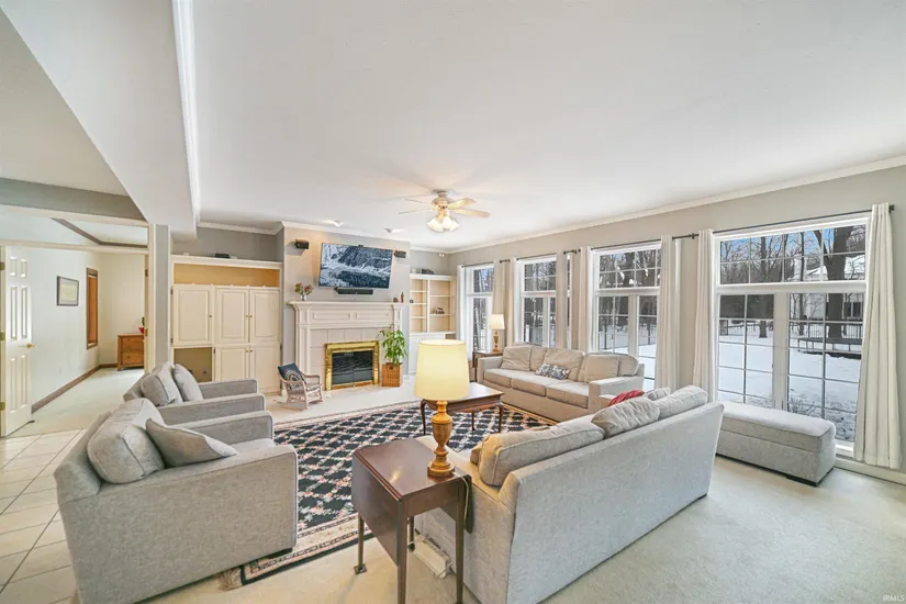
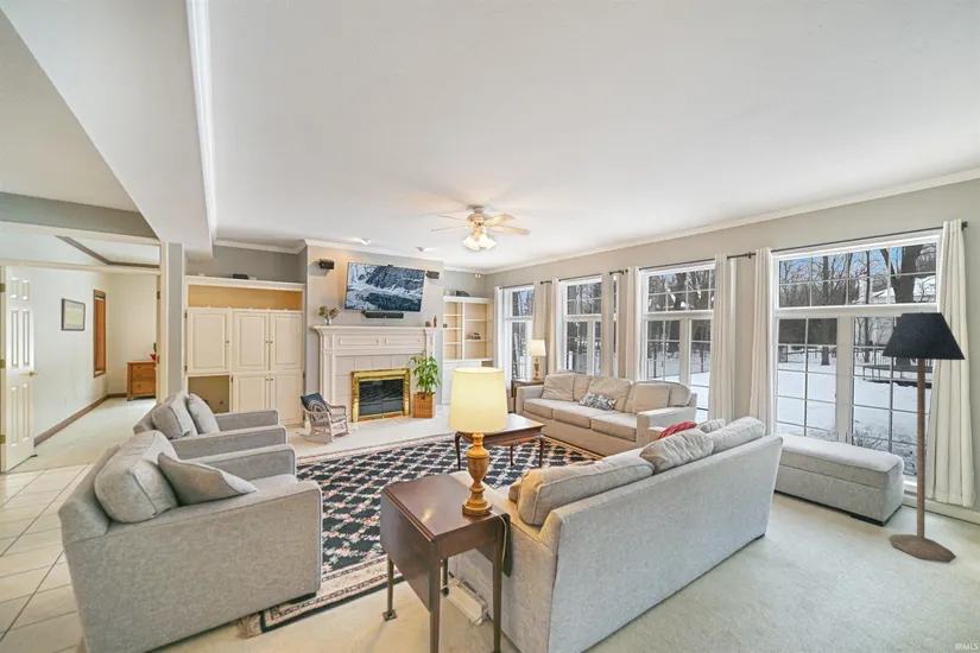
+ floor lamp [880,311,967,564]
